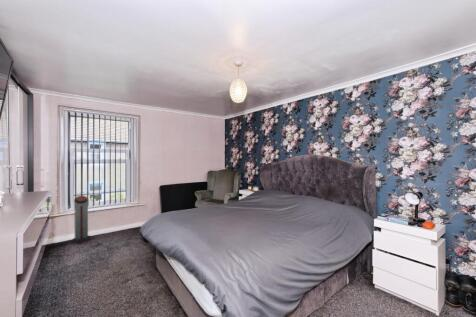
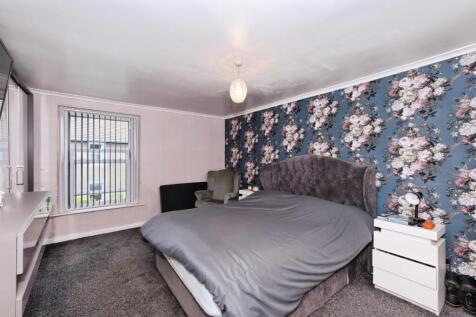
- air purifier [70,194,92,244]
